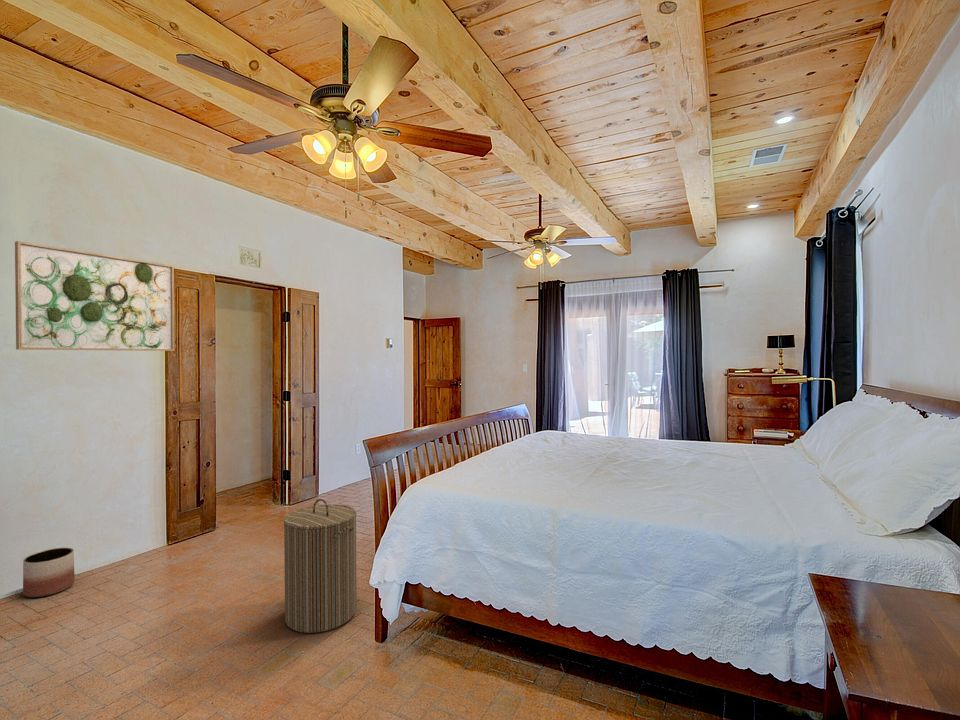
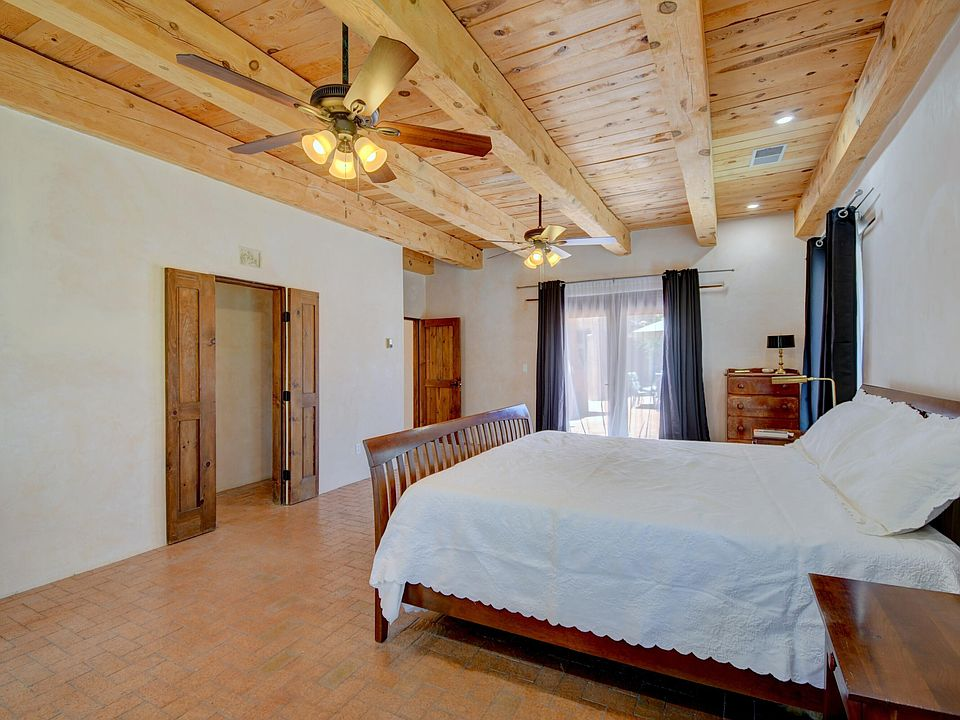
- planter [22,547,75,598]
- laundry hamper [283,498,358,634]
- wall art [14,240,176,352]
